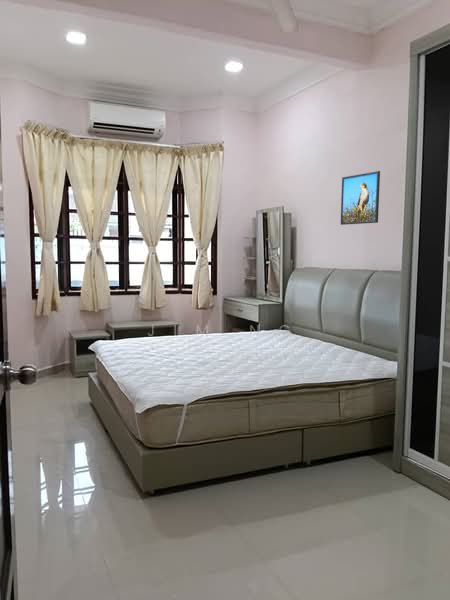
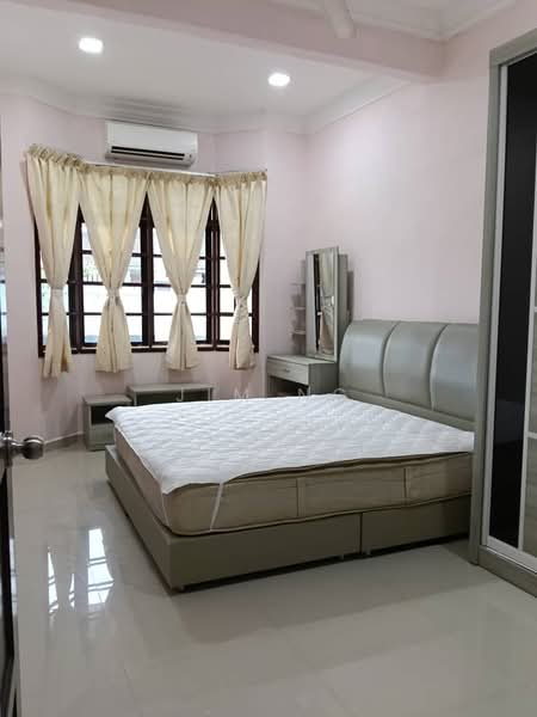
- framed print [340,170,381,226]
